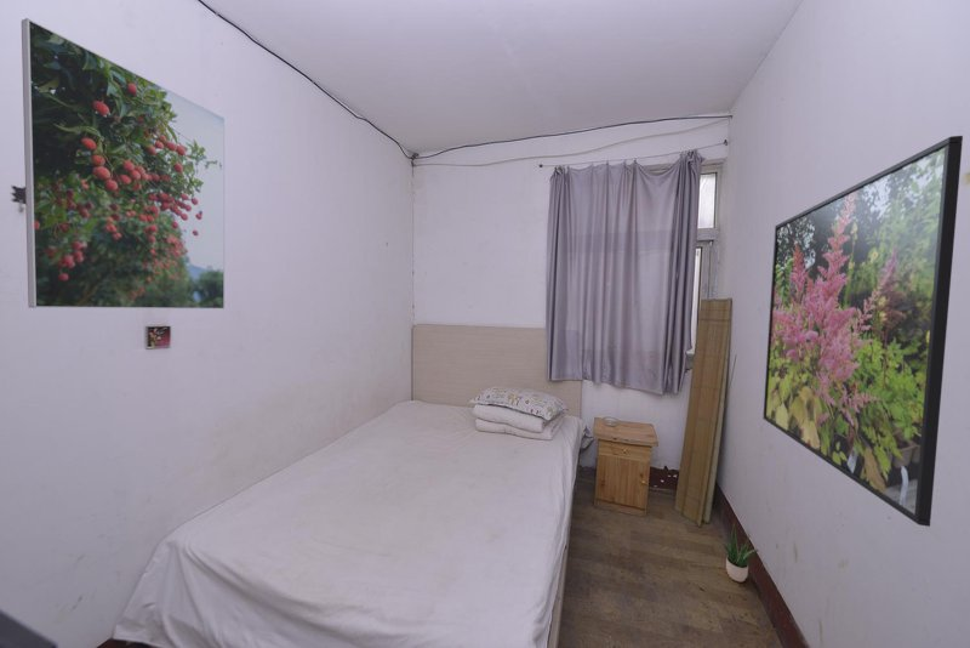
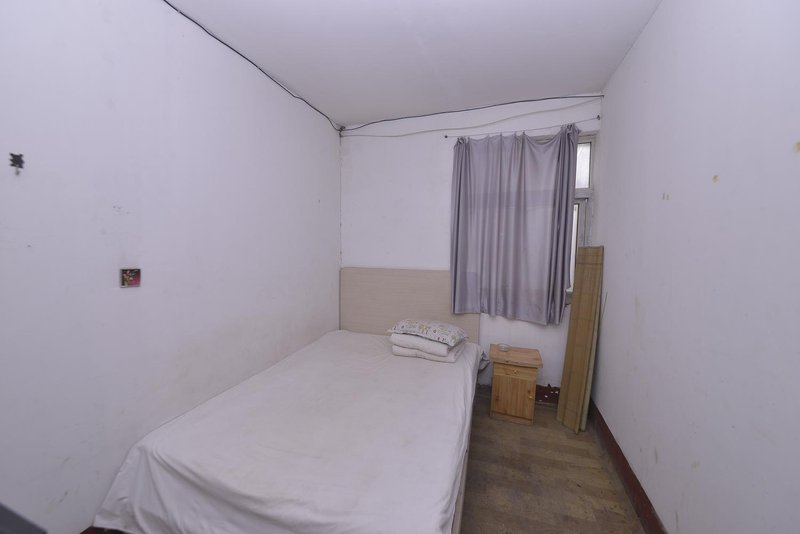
- potted plant [719,518,759,582]
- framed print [763,135,964,528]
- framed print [21,17,226,311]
